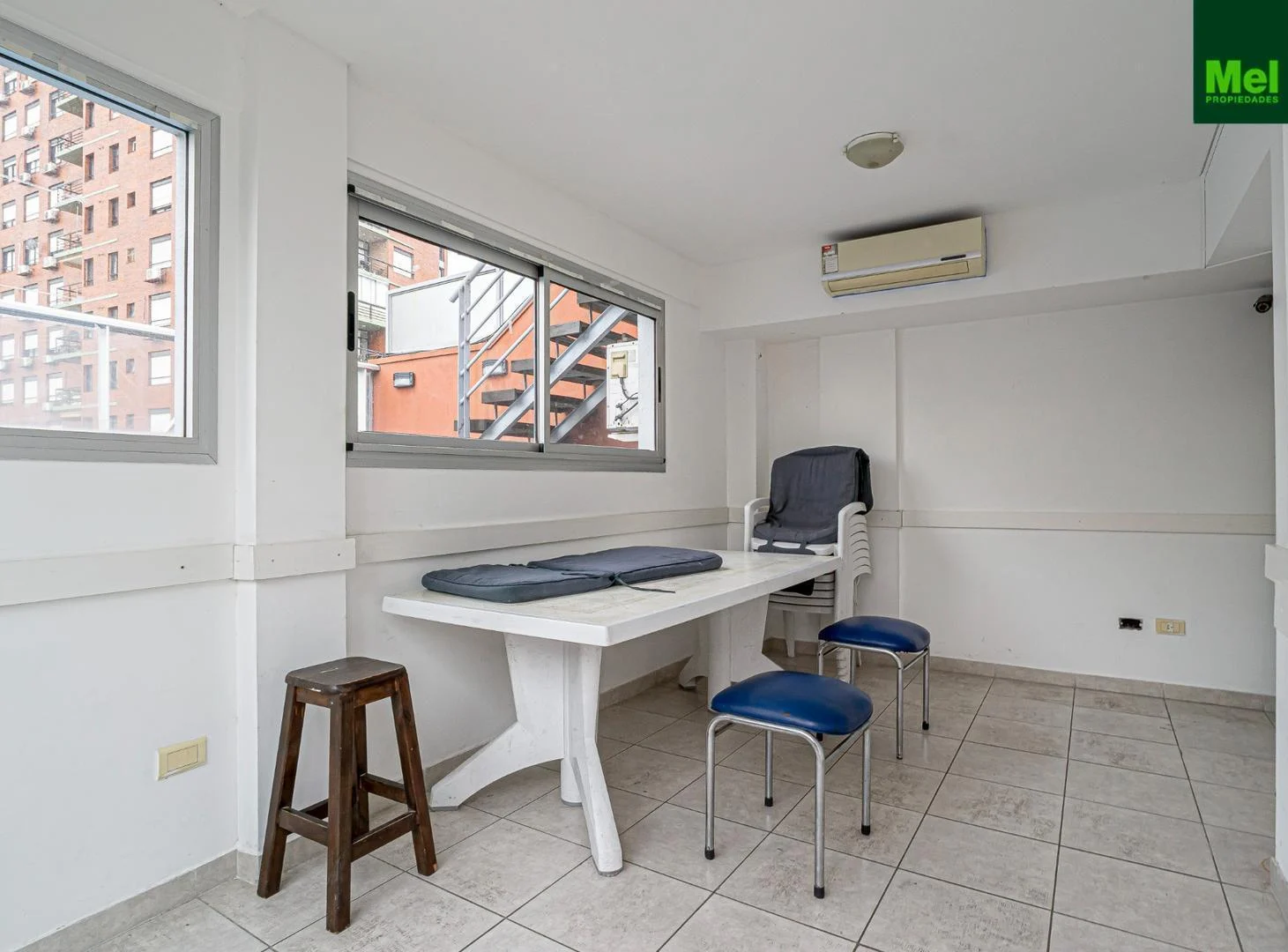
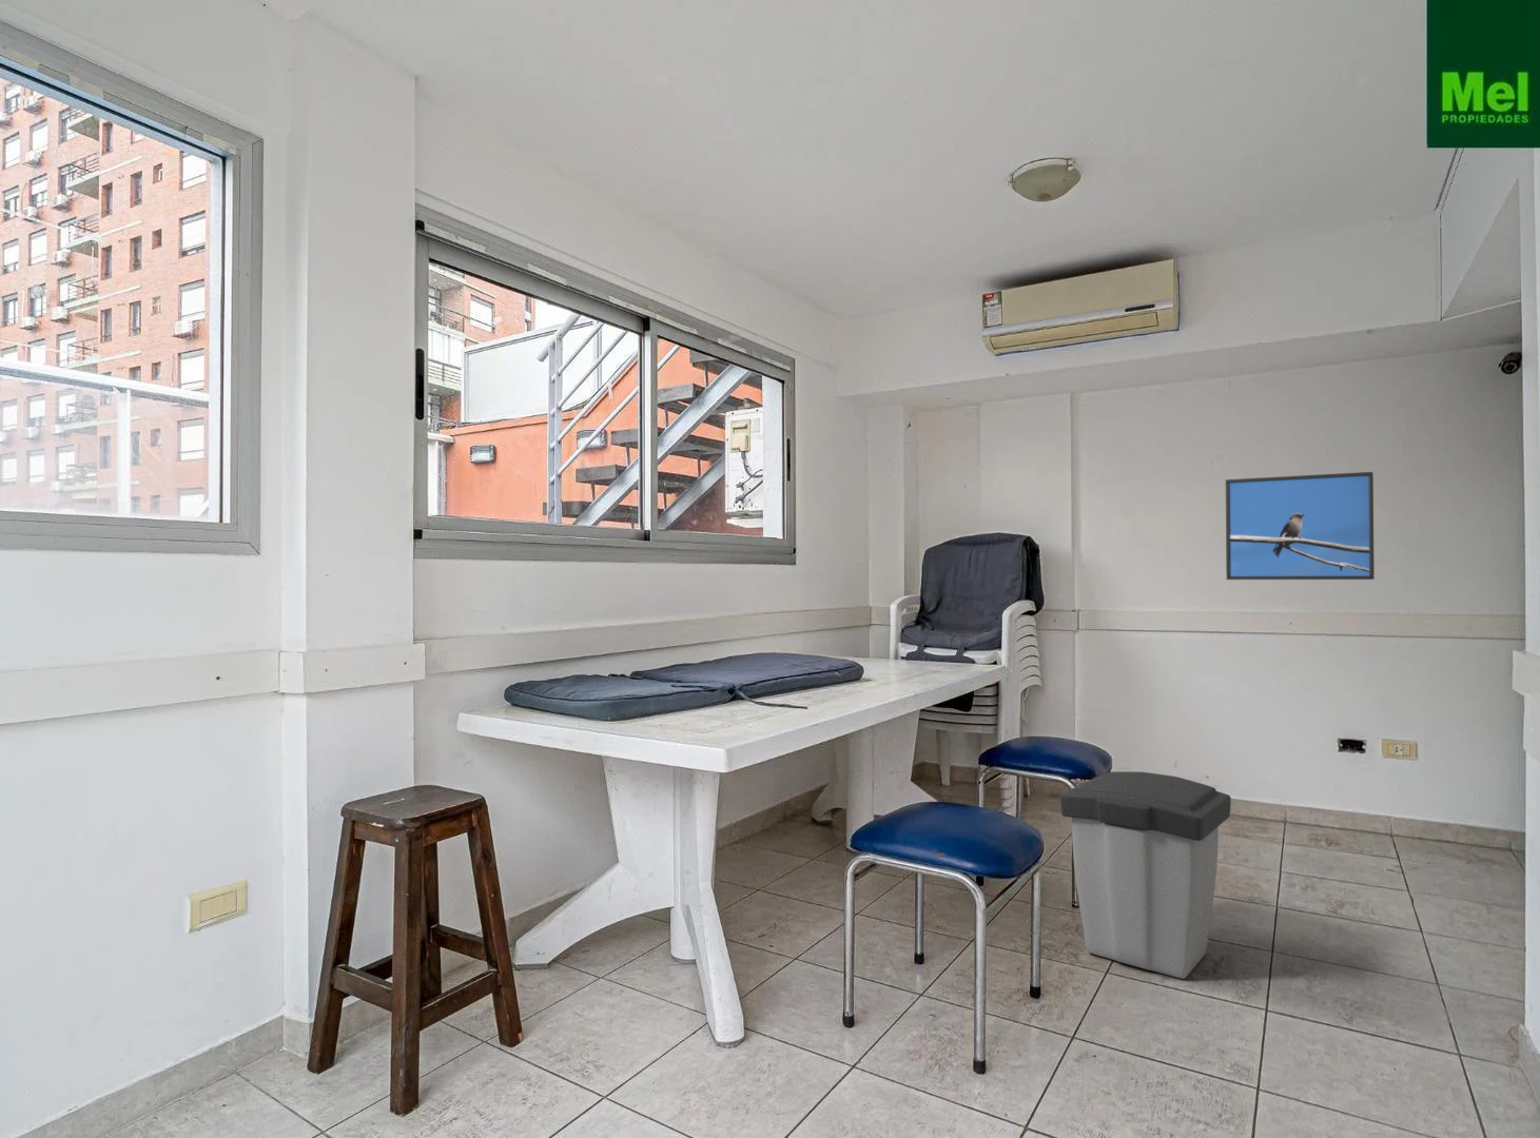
+ trash can [1059,770,1233,980]
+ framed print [1224,471,1375,581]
